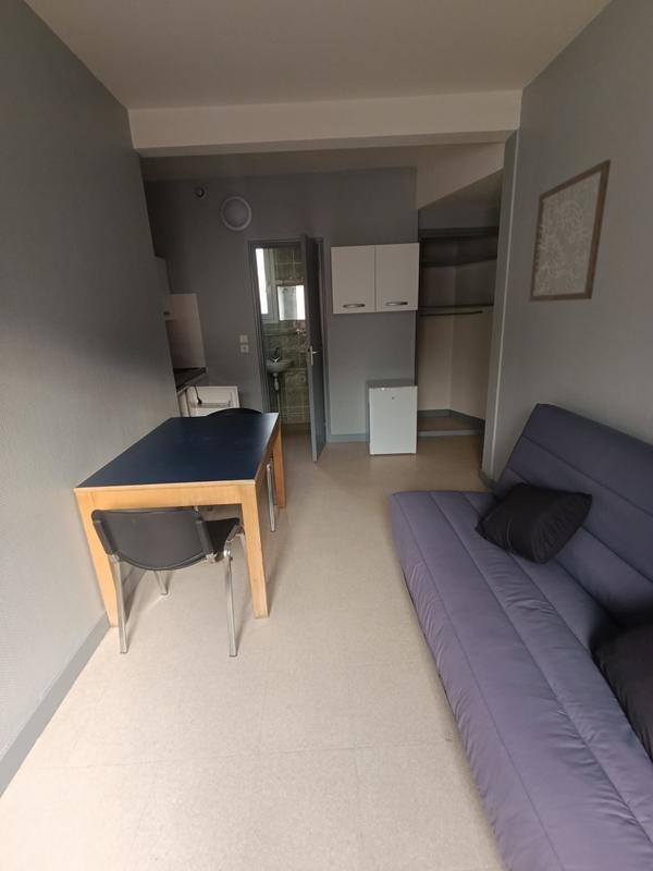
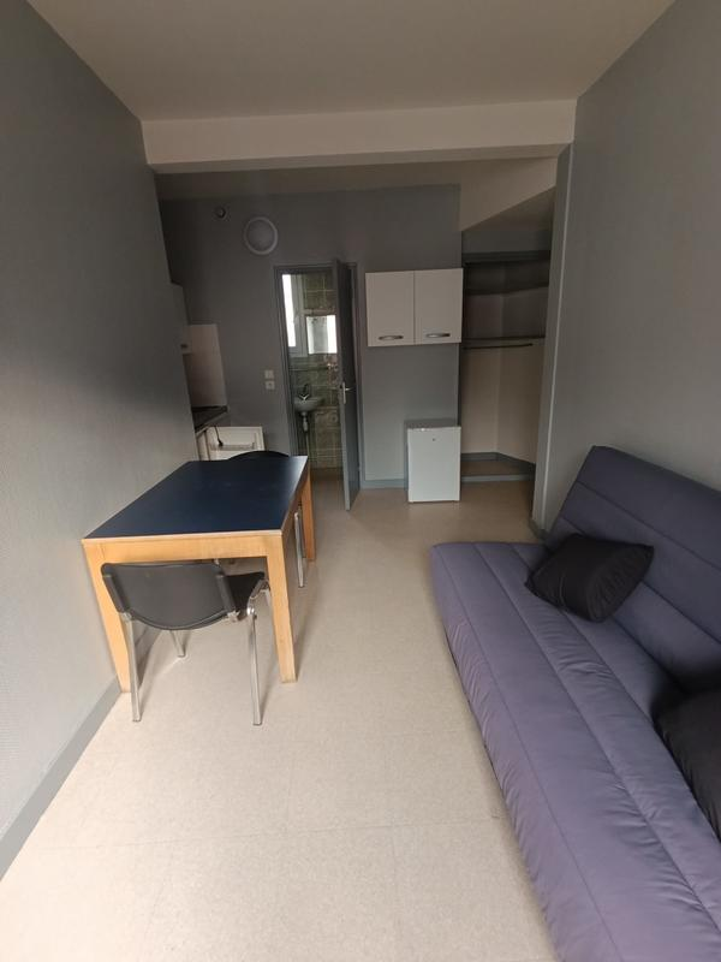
- wall art [528,158,612,303]
